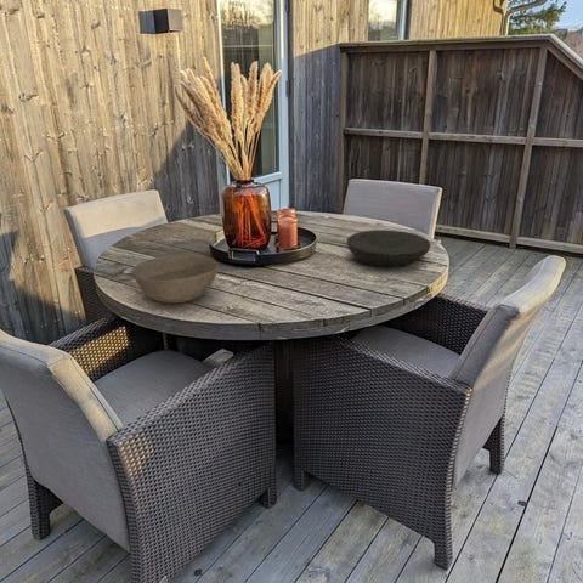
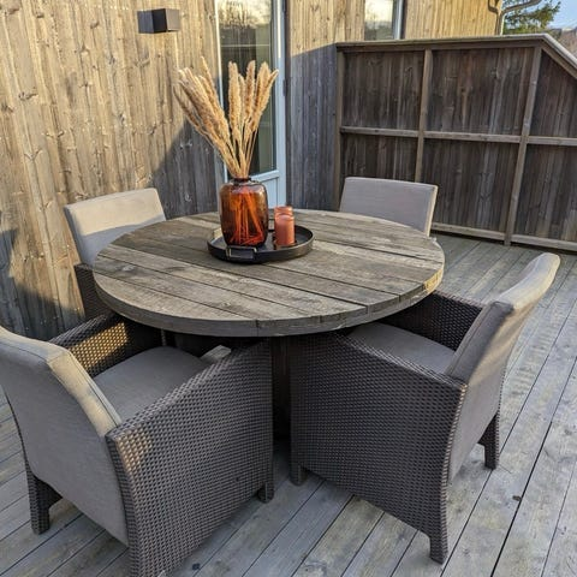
- bowl [131,254,220,304]
- plate [346,228,431,268]
